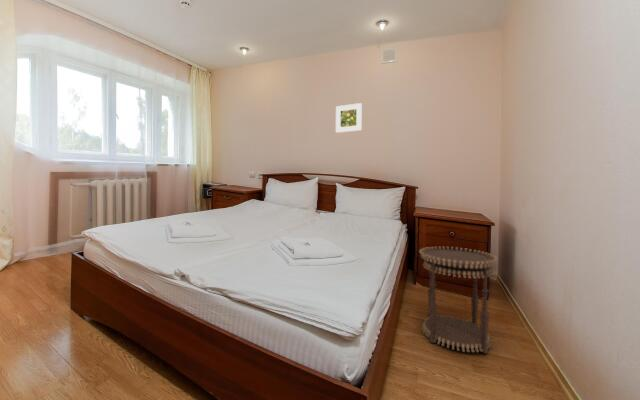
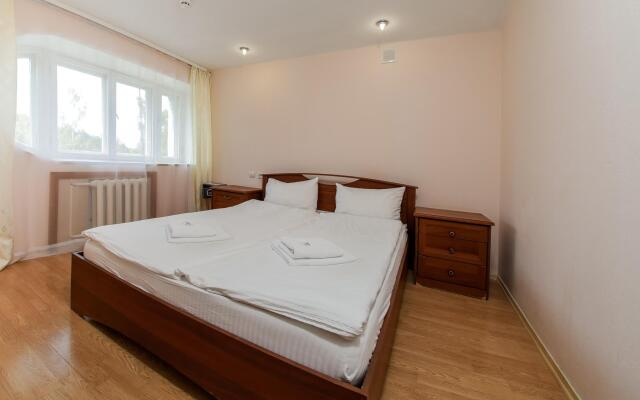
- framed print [335,102,363,134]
- side table [418,246,498,354]
